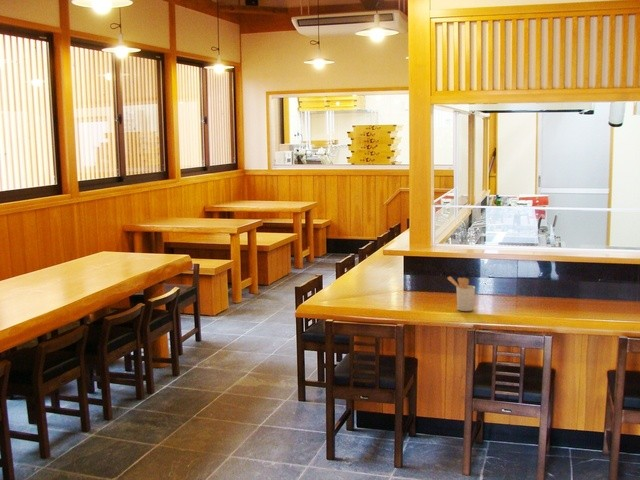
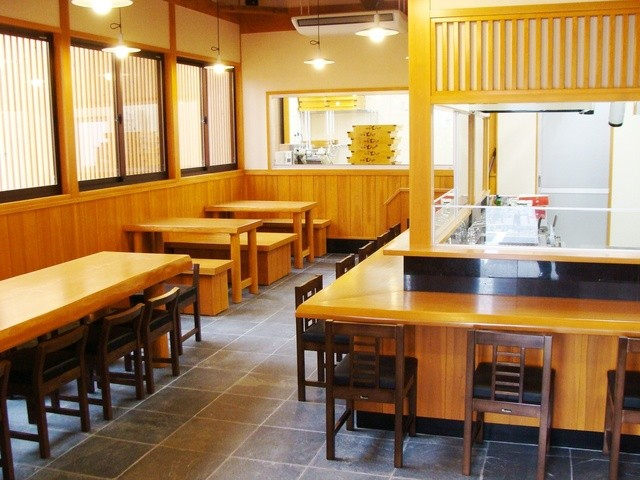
- utensil holder [446,275,476,312]
